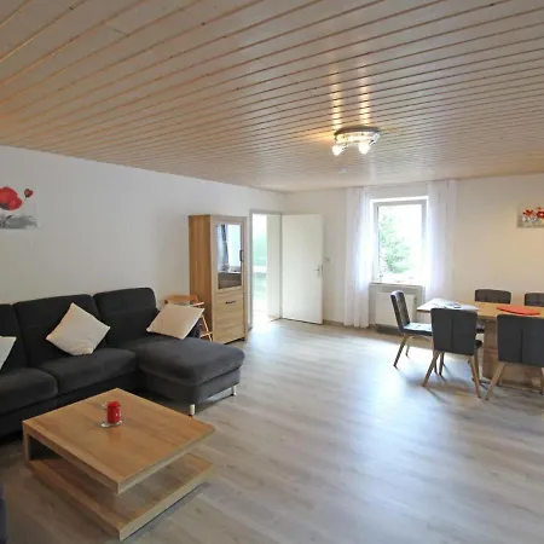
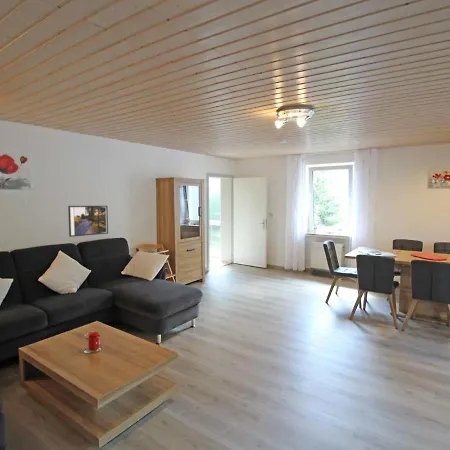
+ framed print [67,205,109,238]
